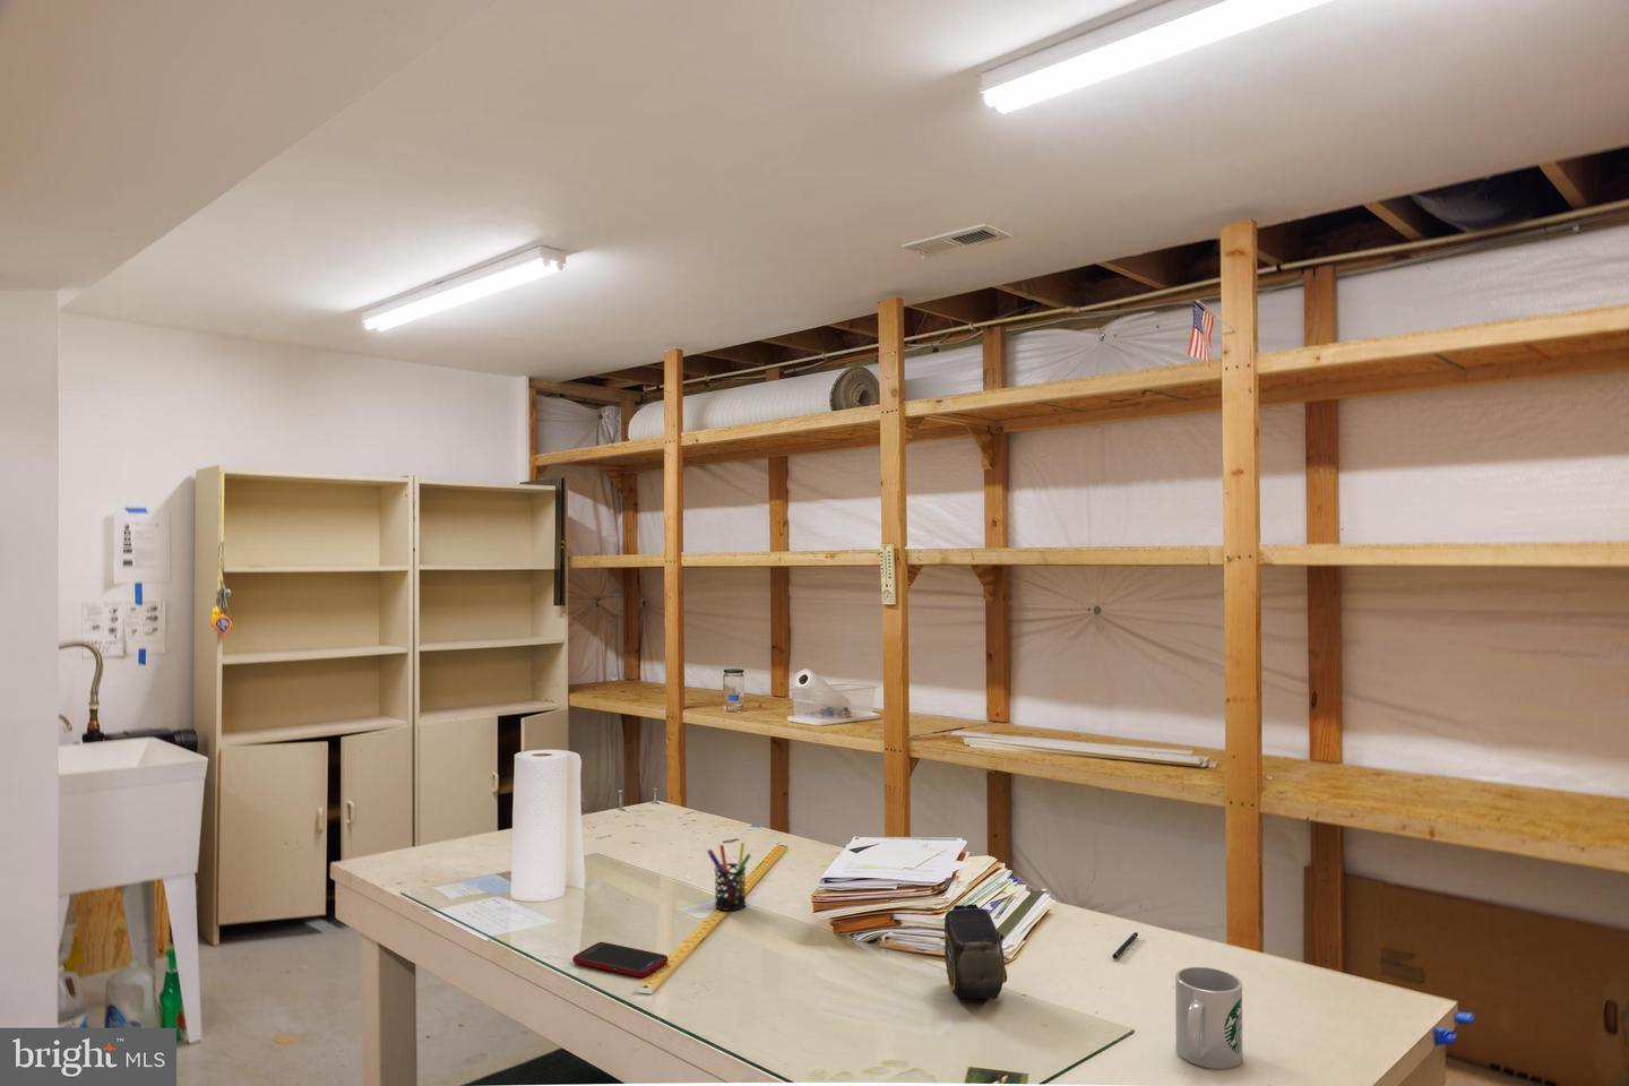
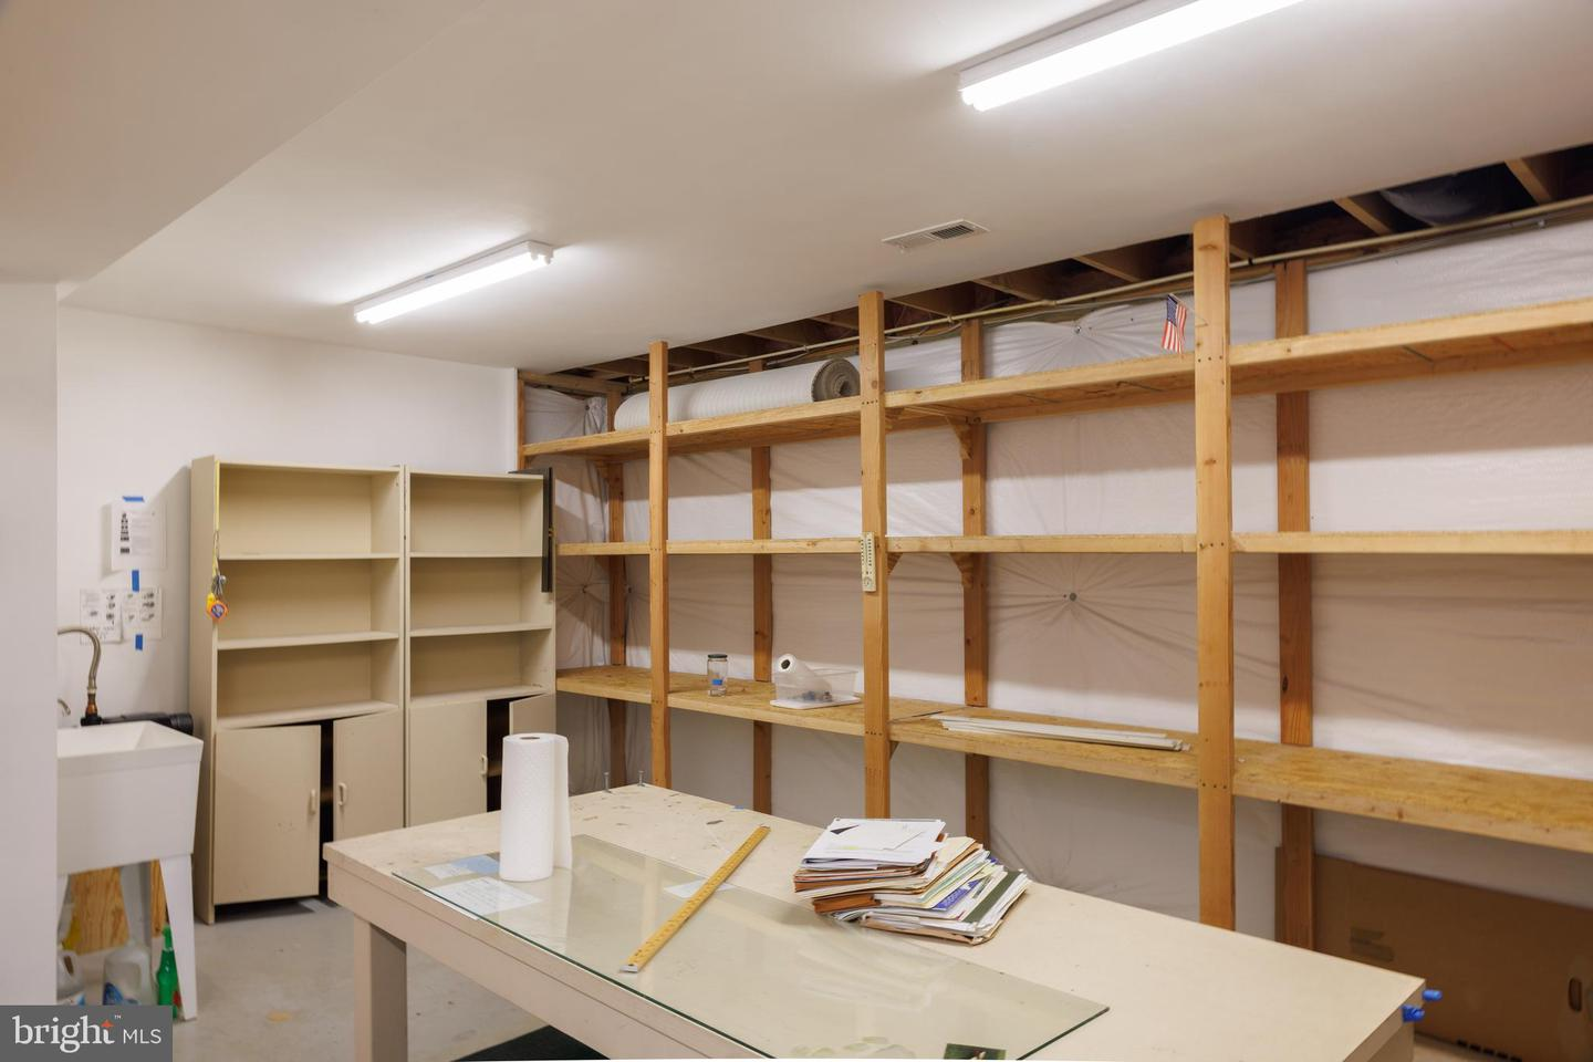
- mug [1174,966,1244,1070]
- tape measure [943,903,1008,1000]
- cell phone [571,942,669,978]
- pen holder [705,841,753,911]
- pen [1111,931,1139,960]
